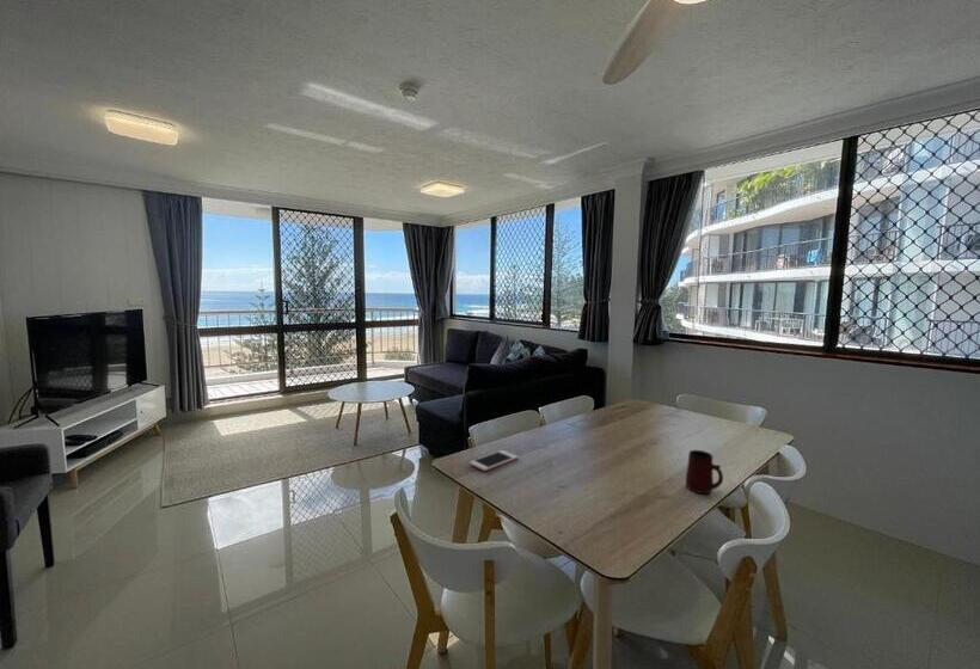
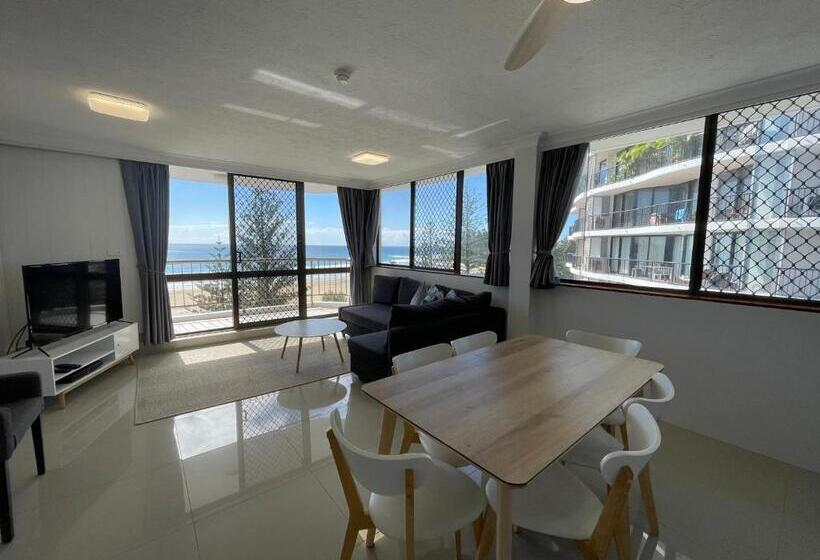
- mug [685,449,724,495]
- cell phone [468,449,519,472]
